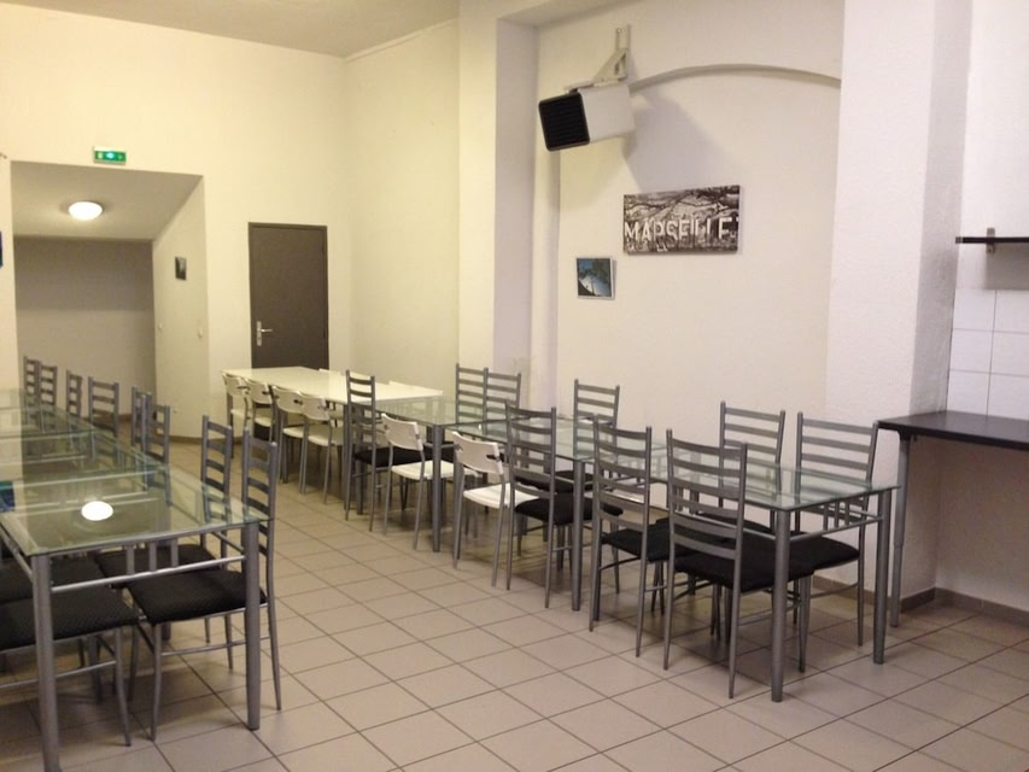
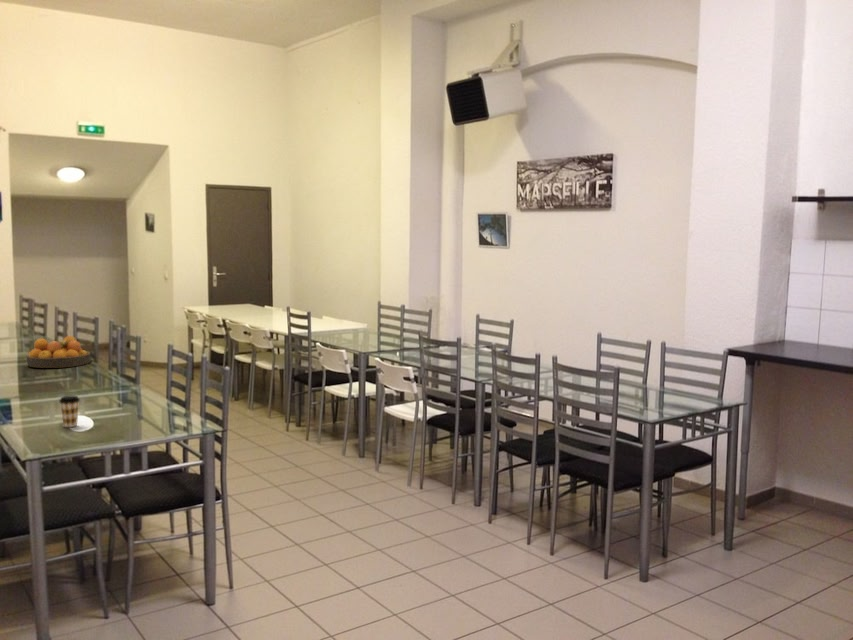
+ fruit bowl [26,335,92,369]
+ coffee cup [58,395,81,428]
